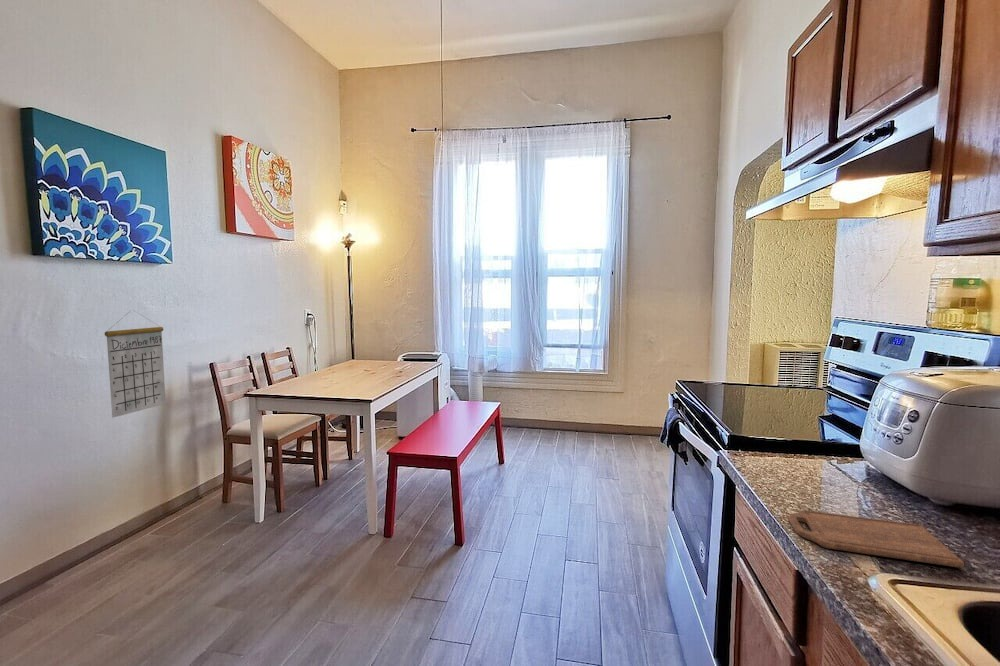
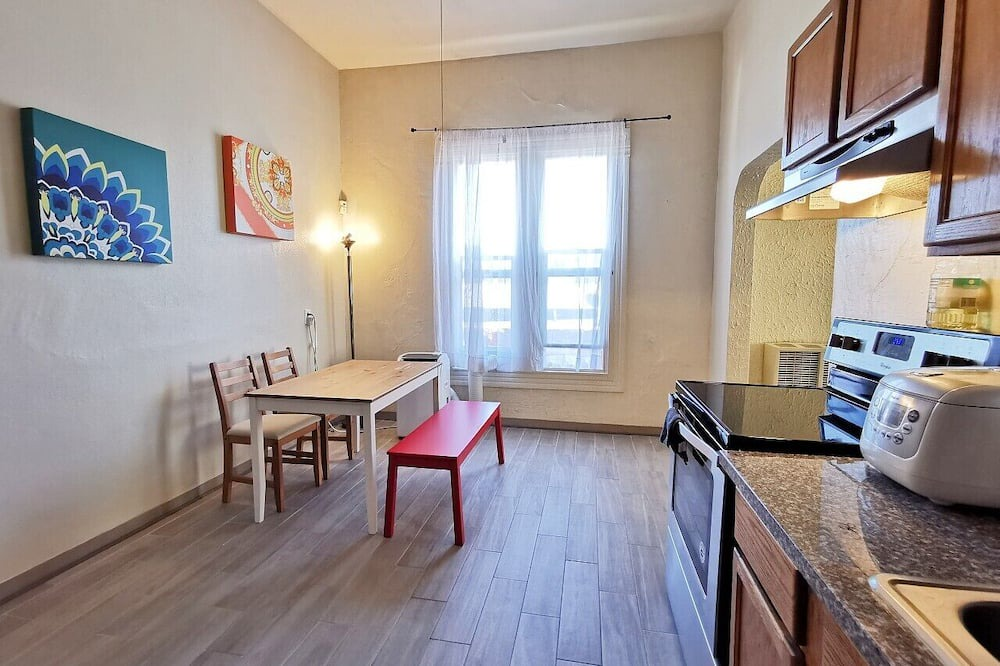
- calendar [104,310,167,419]
- cutting board [788,509,965,569]
